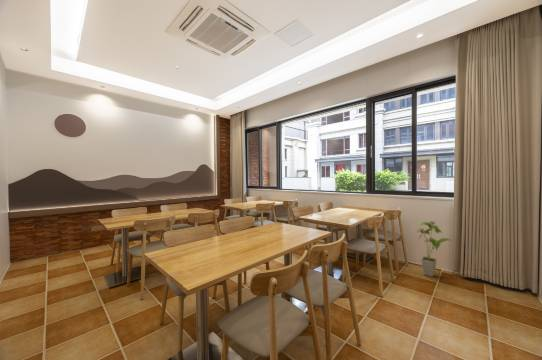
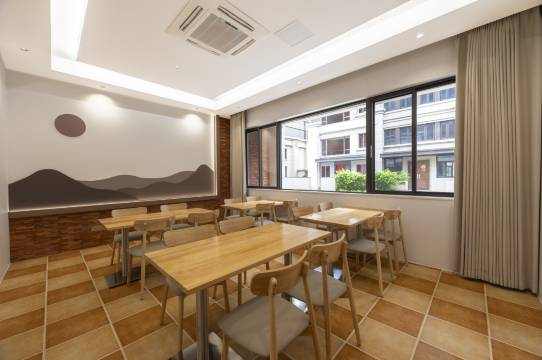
- house plant [416,220,453,278]
